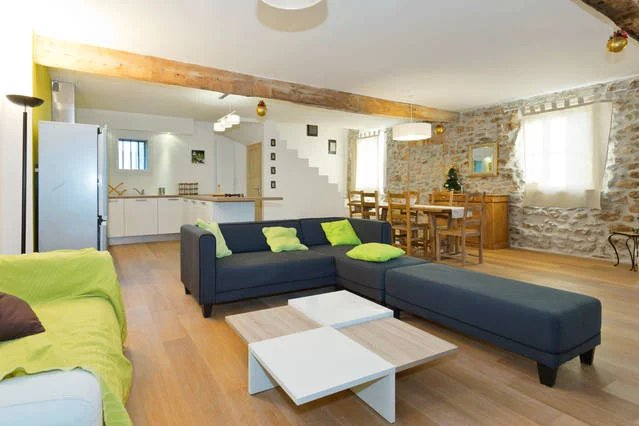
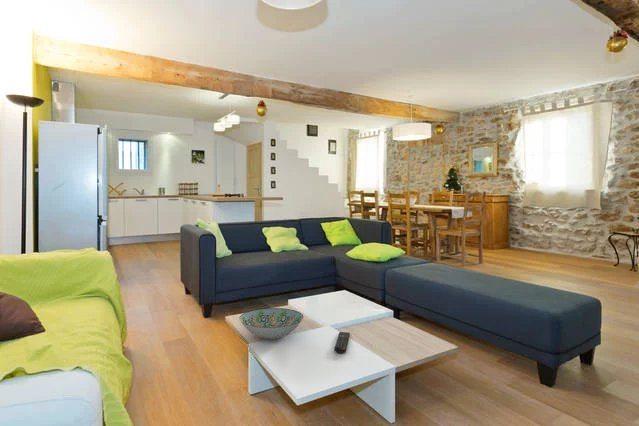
+ remote control [333,331,351,354]
+ decorative bowl [238,307,304,340]
